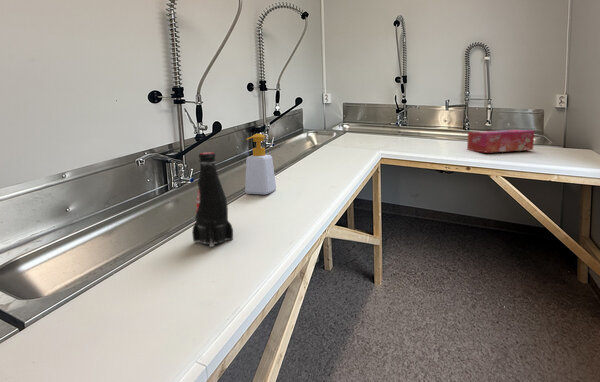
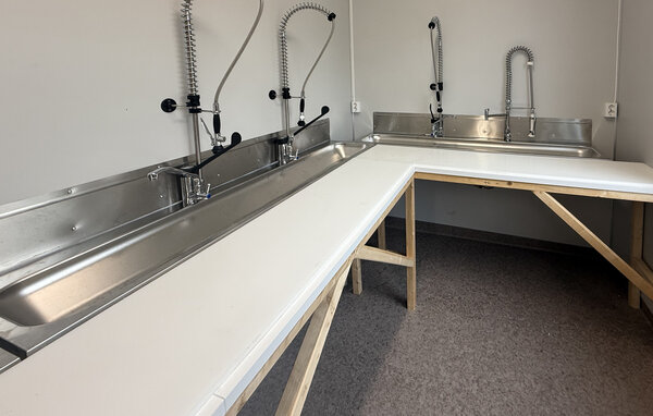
- tissue box [466,129,535,154]
- soap bottle [244,133,277,196]
- bottle [191,151,234,248]
